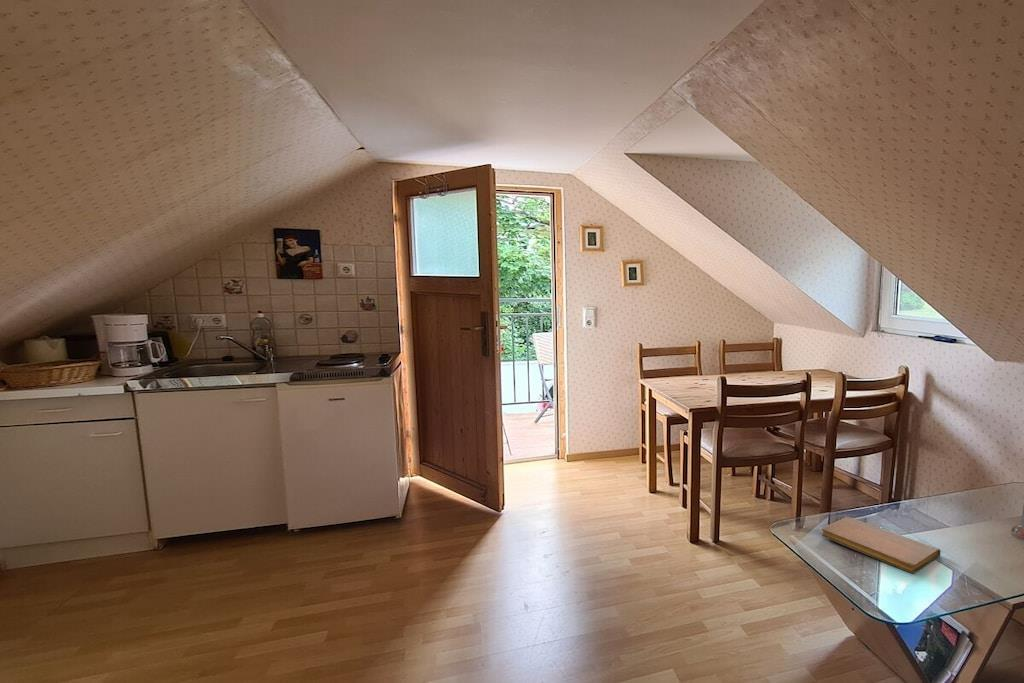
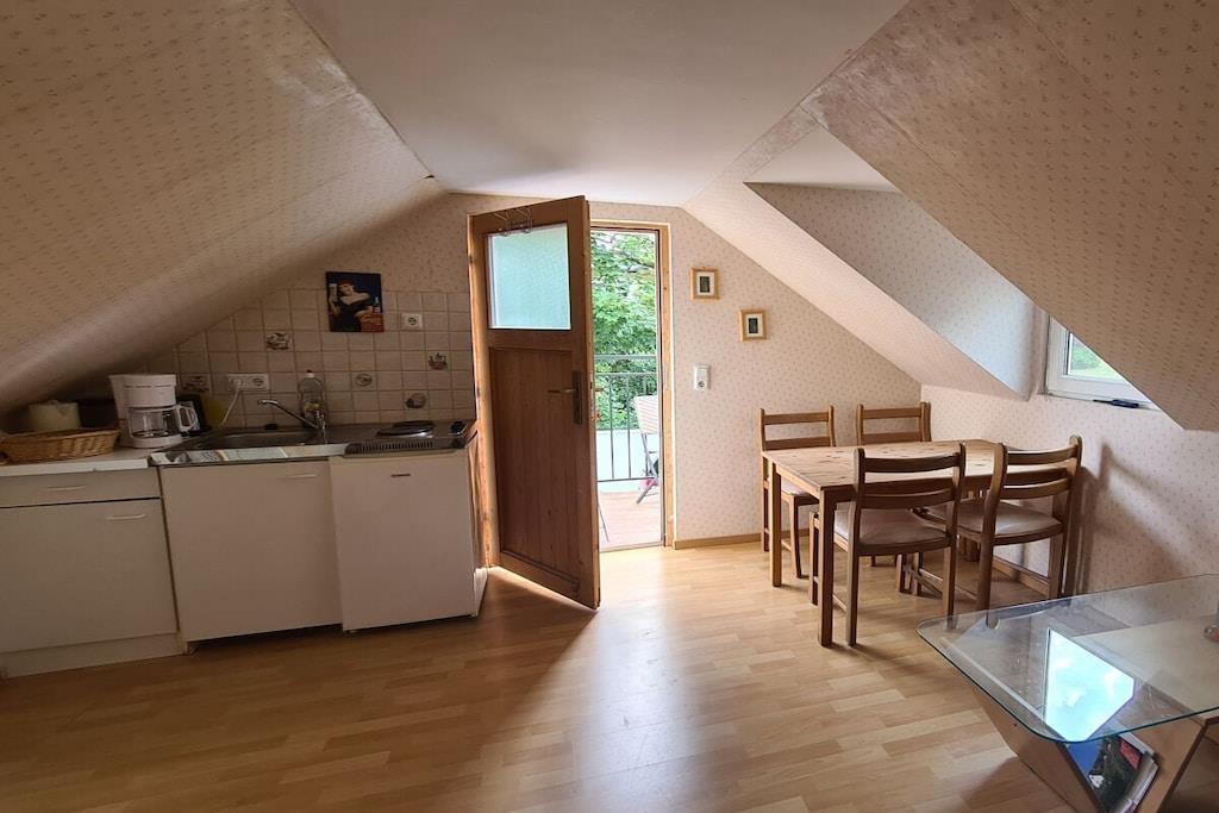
- notebook [821,516,942,575]
